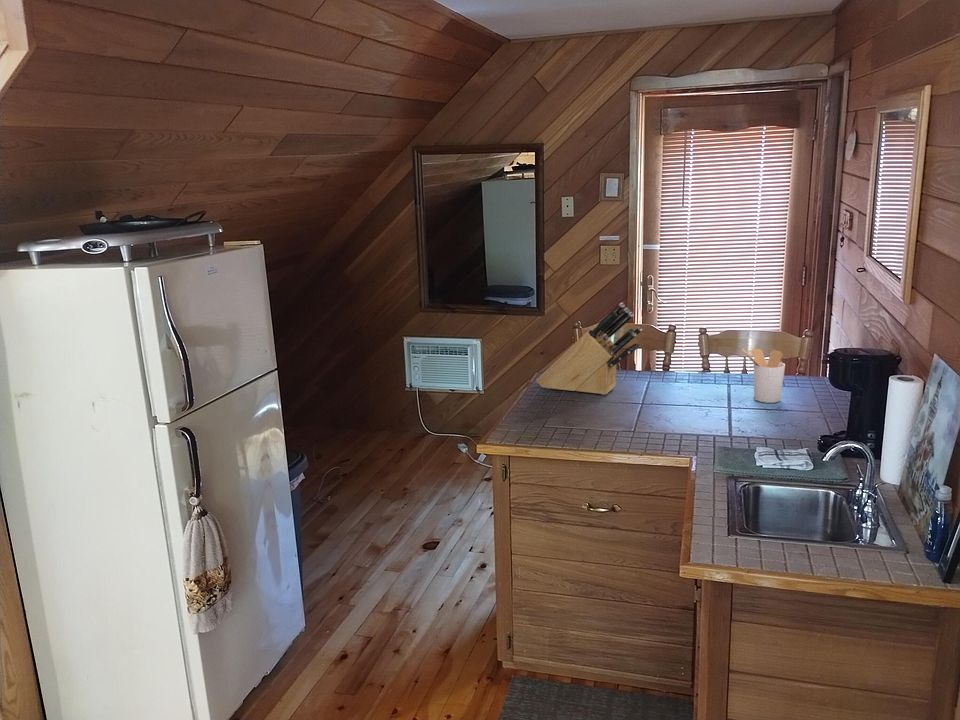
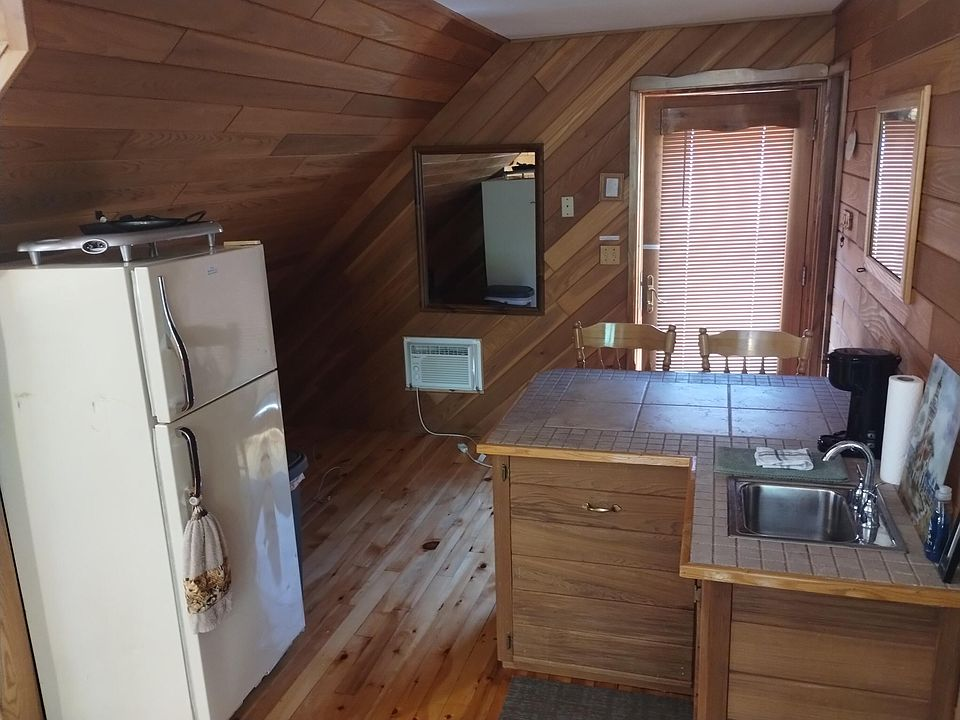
- utensil holder [740,347,786,404]
- knife block [536,302,643,396]
